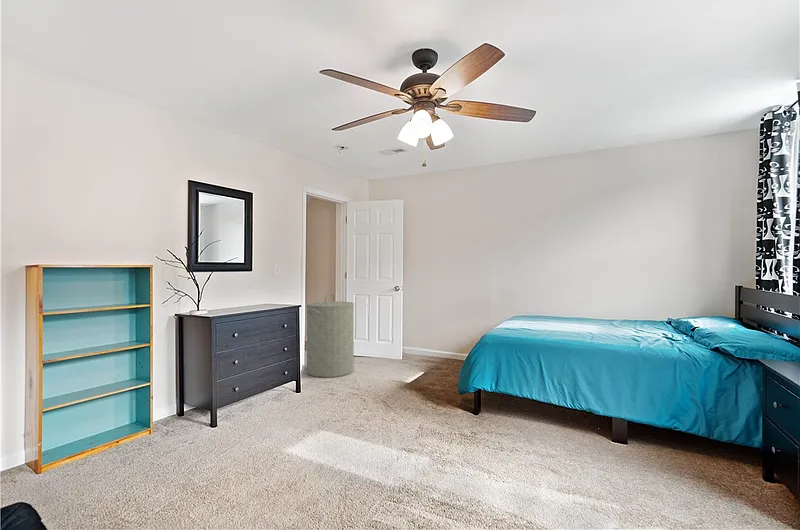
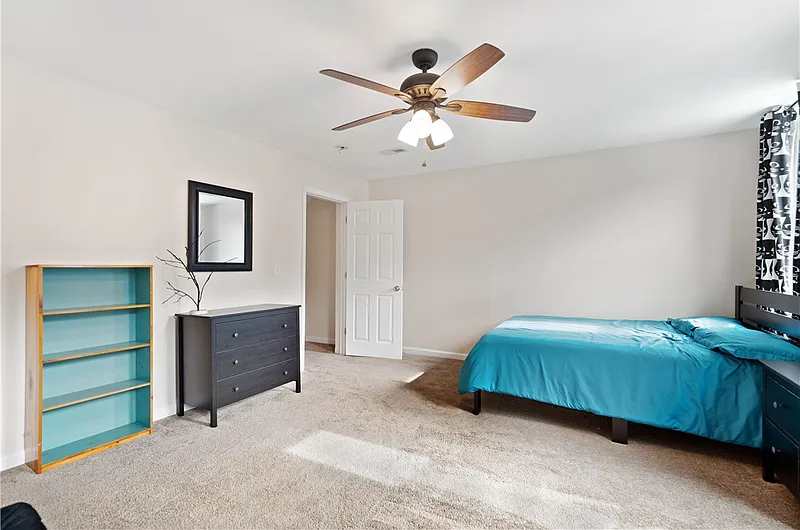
- laundry hamper [306,292,355,379]
